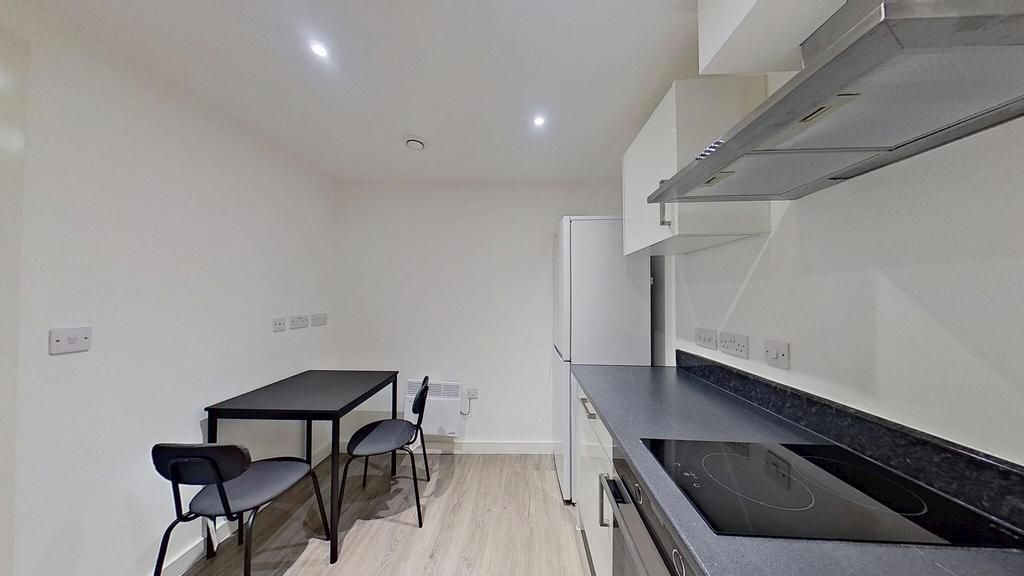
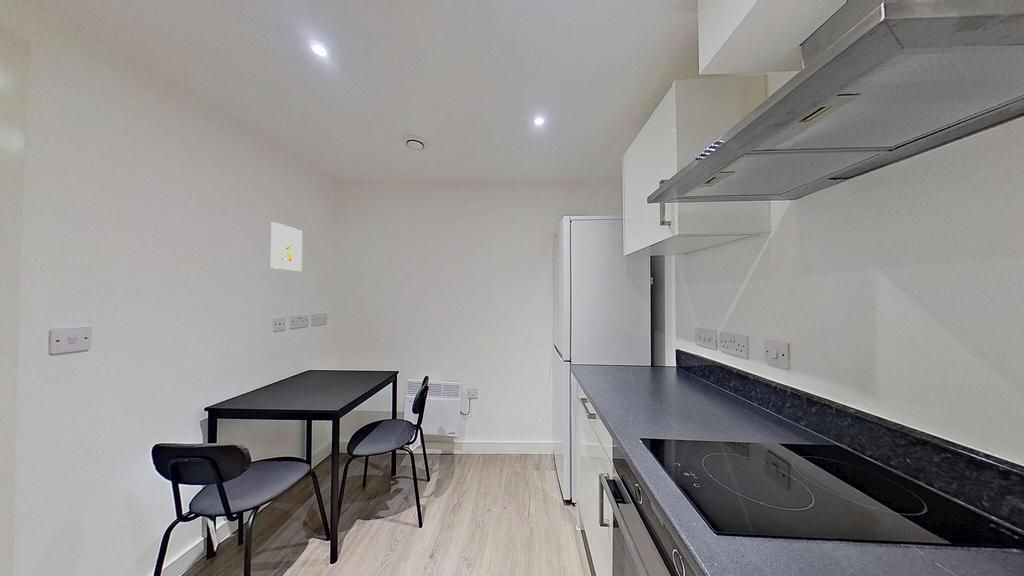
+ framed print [270,221,303,272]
